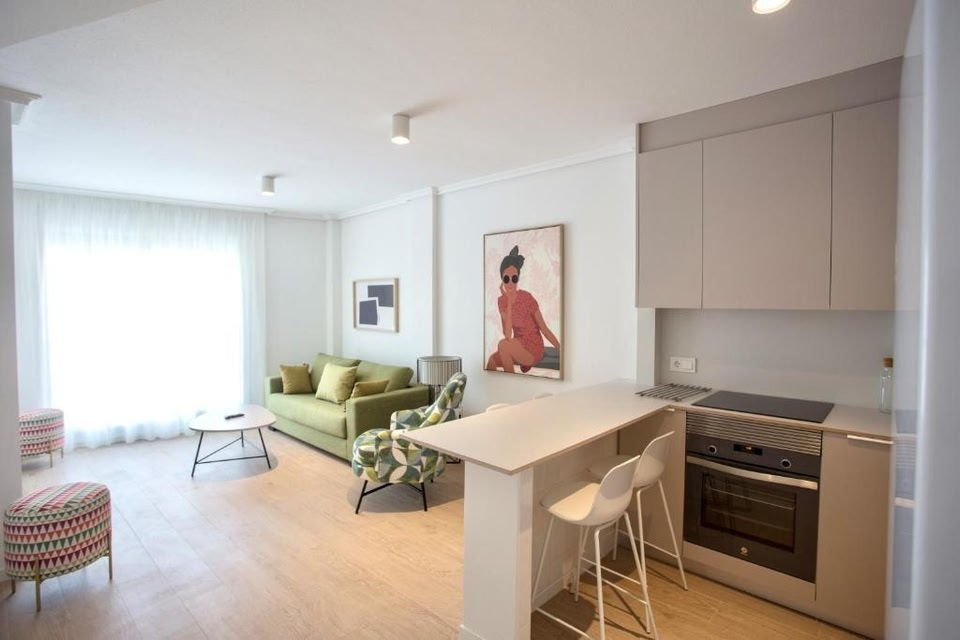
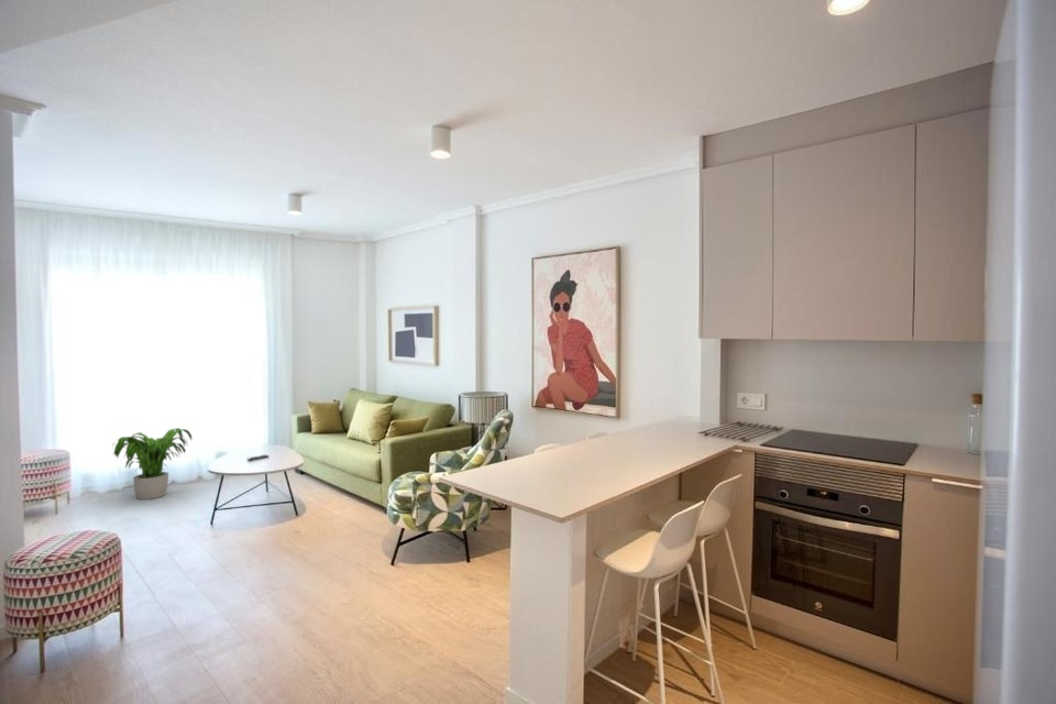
+ potted plant [110,427,193,501]
